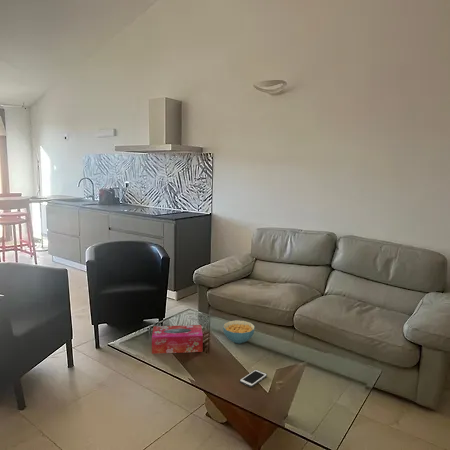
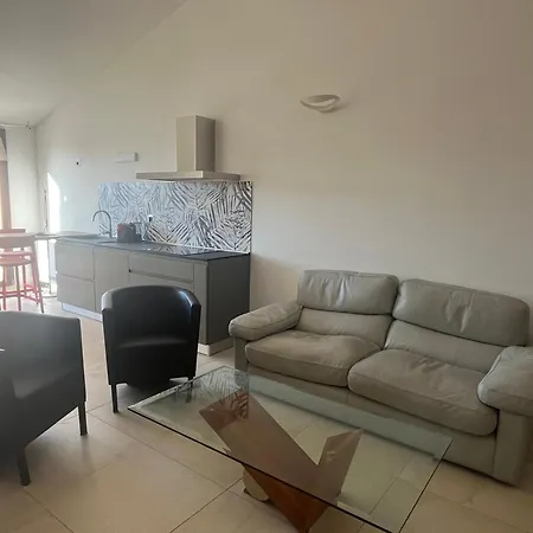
- cell phone [239,369,268,388]
- cereal bowl [222,319,255,344]
- tissue box [151,324,204,355]
